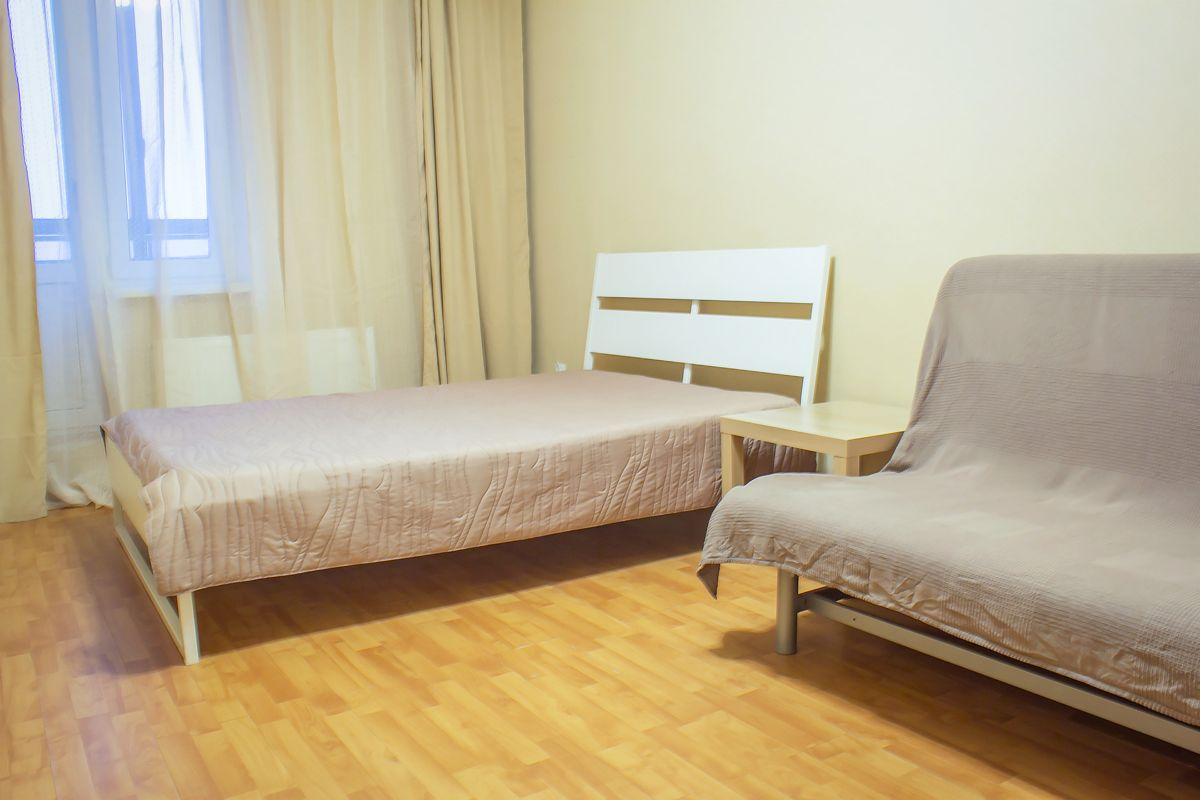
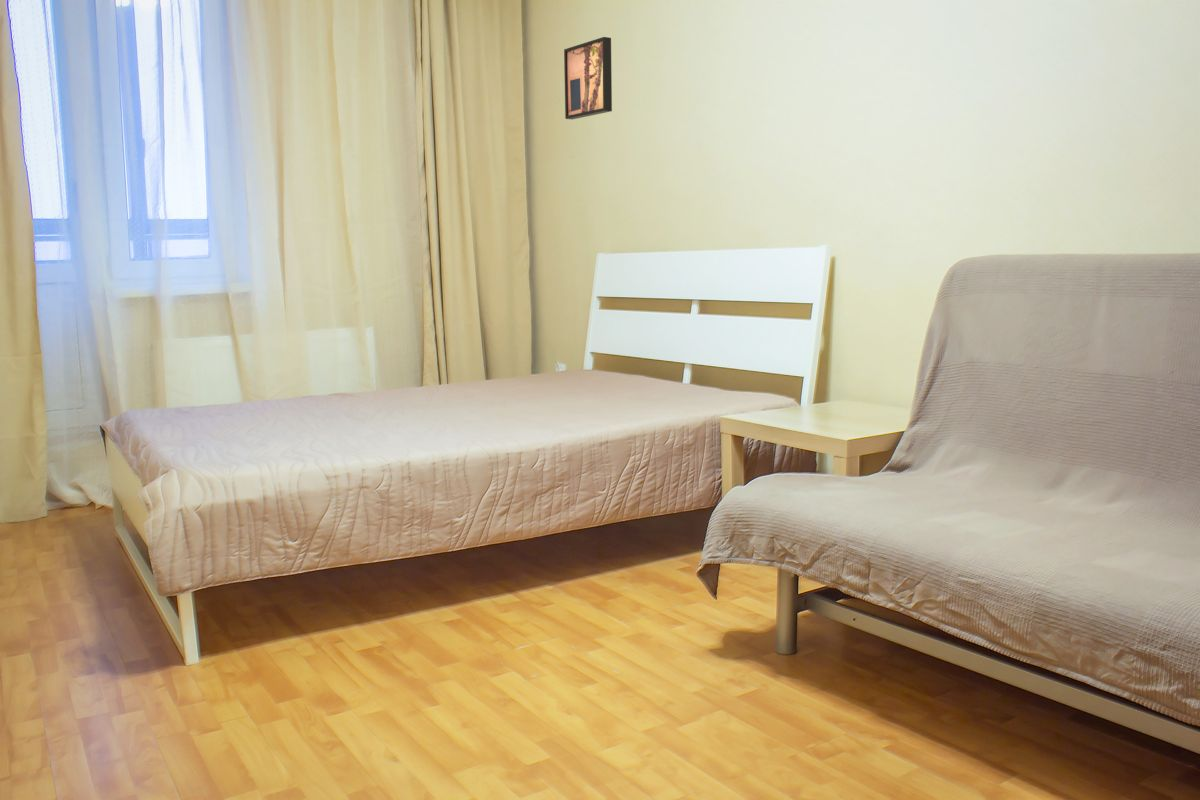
+ wall art [563,36,613,120]
